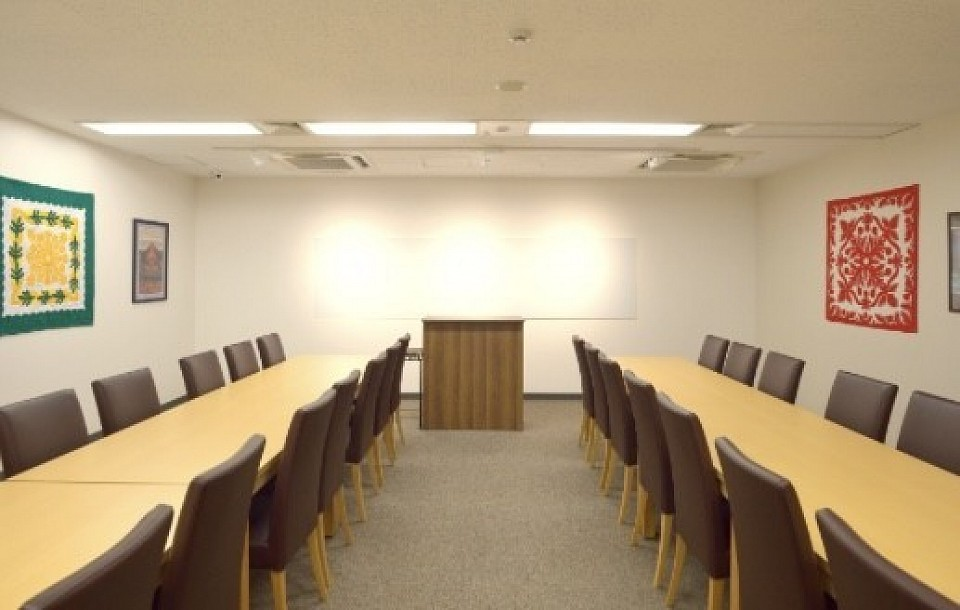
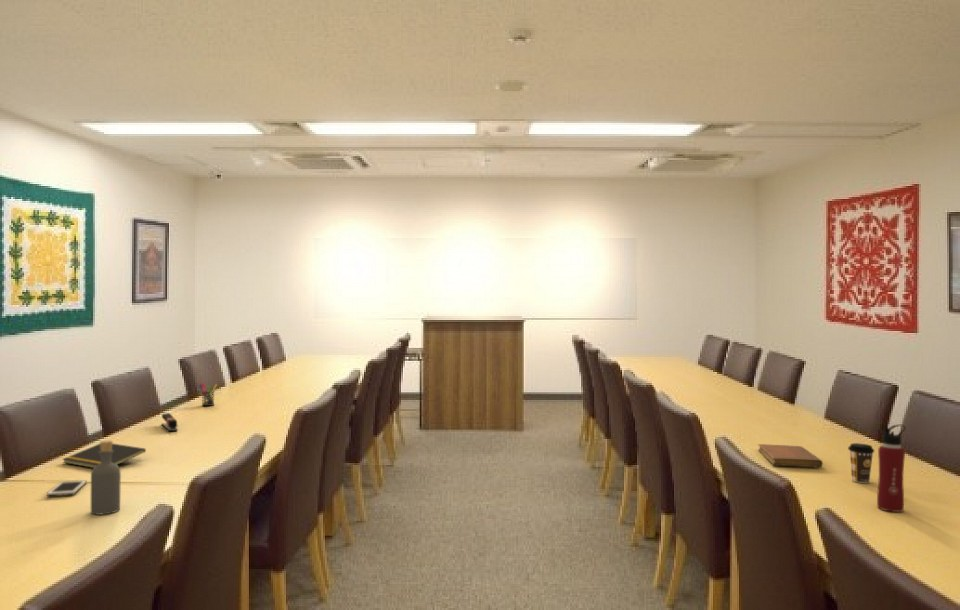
+ coffee cup [847,442,875,484]
+ notepad [62,442,147,469]
+ cell phone [46,479,88,497]
+ water bottle [876,423,906,513]
+ notebook [757,443,824,468]
+ bottle [90,440,122,516]
+ pen holder [198,381,218,407]
+ stapler [161,412,179,432]
